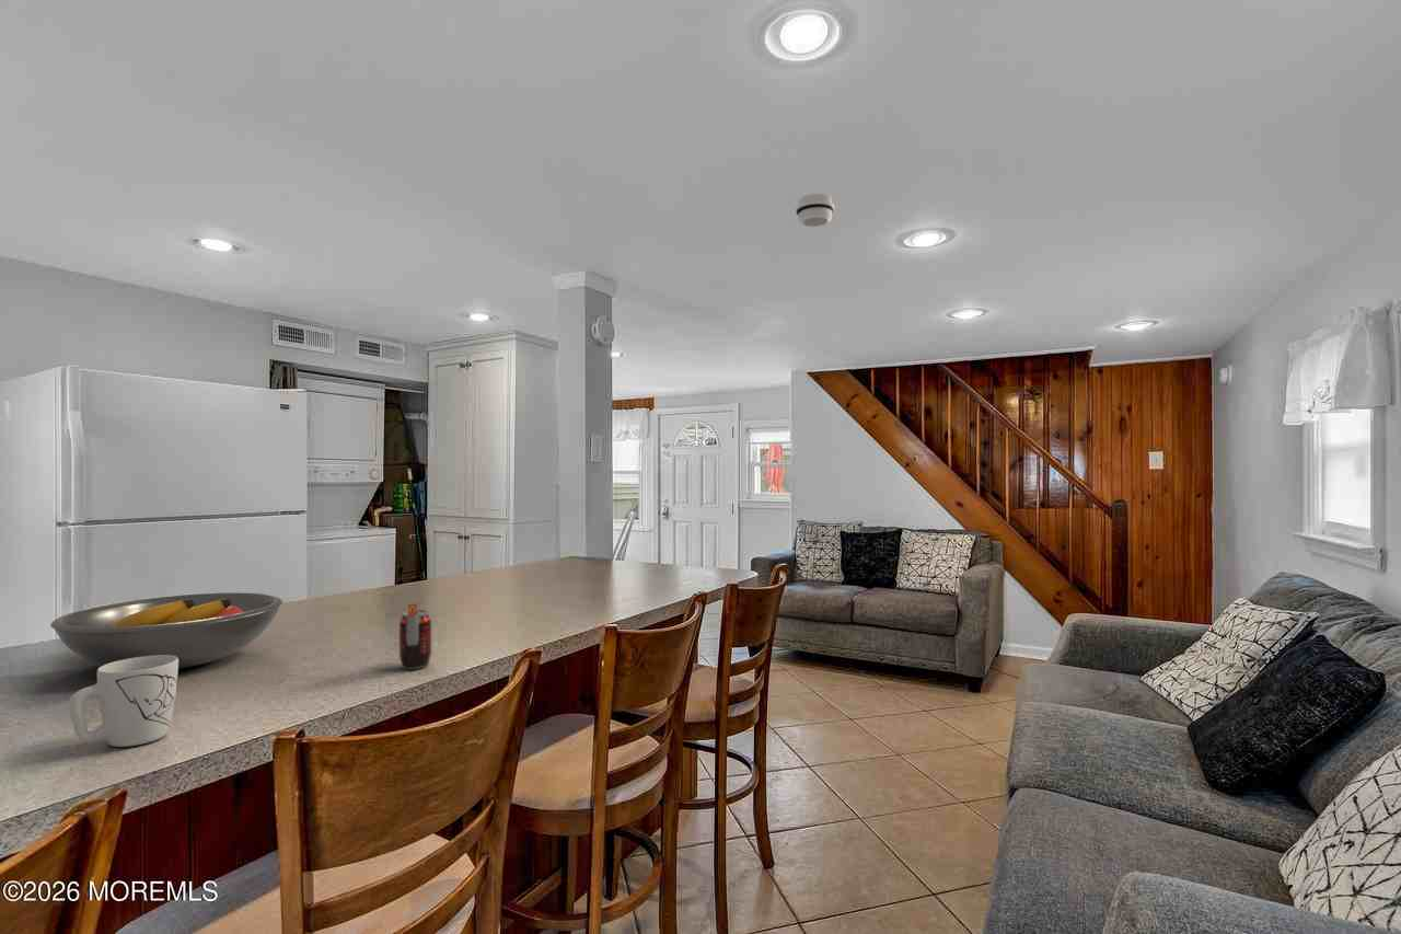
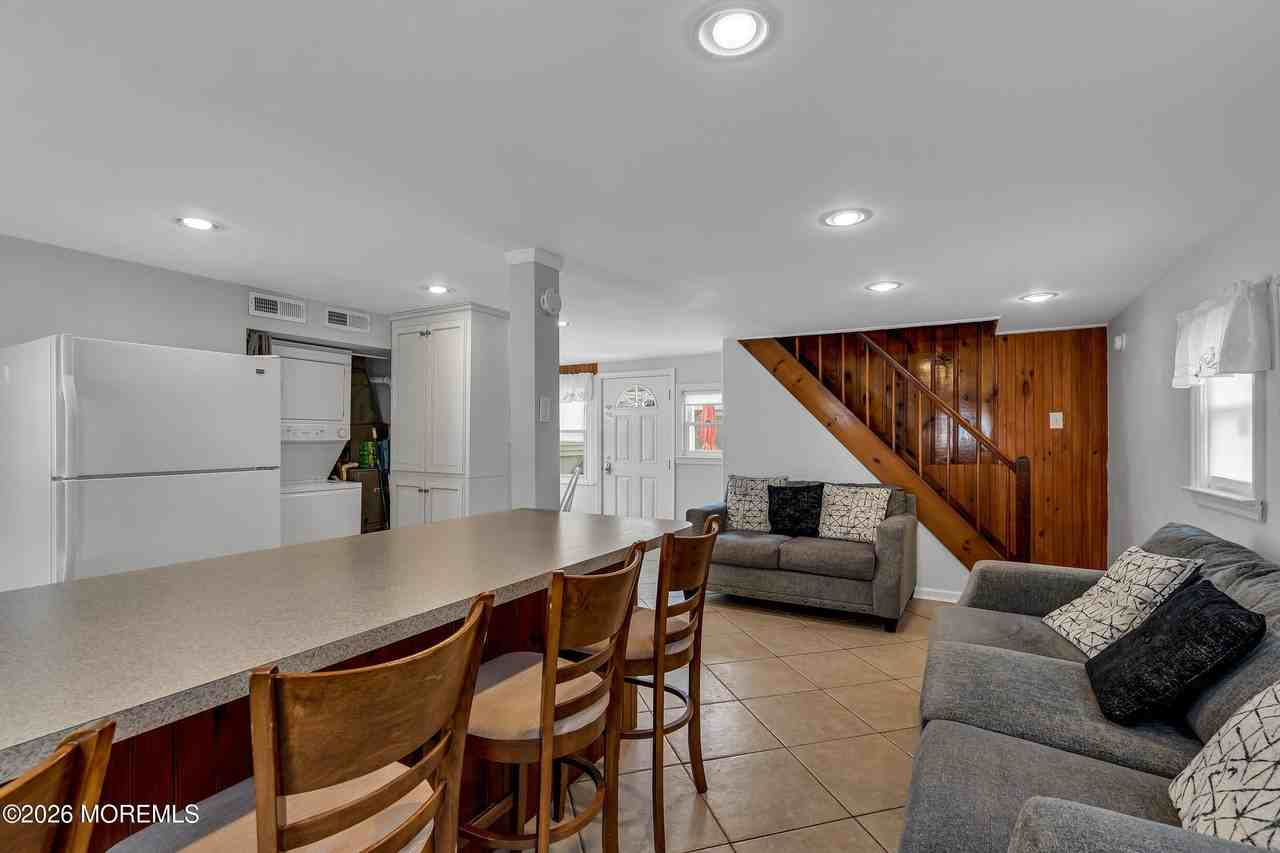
- smoke detector [795,193,835,228]
- mug [68,655,180,748]
- fruit bowl [49,591,283,670]
- beverage can [398,603,432,670]
